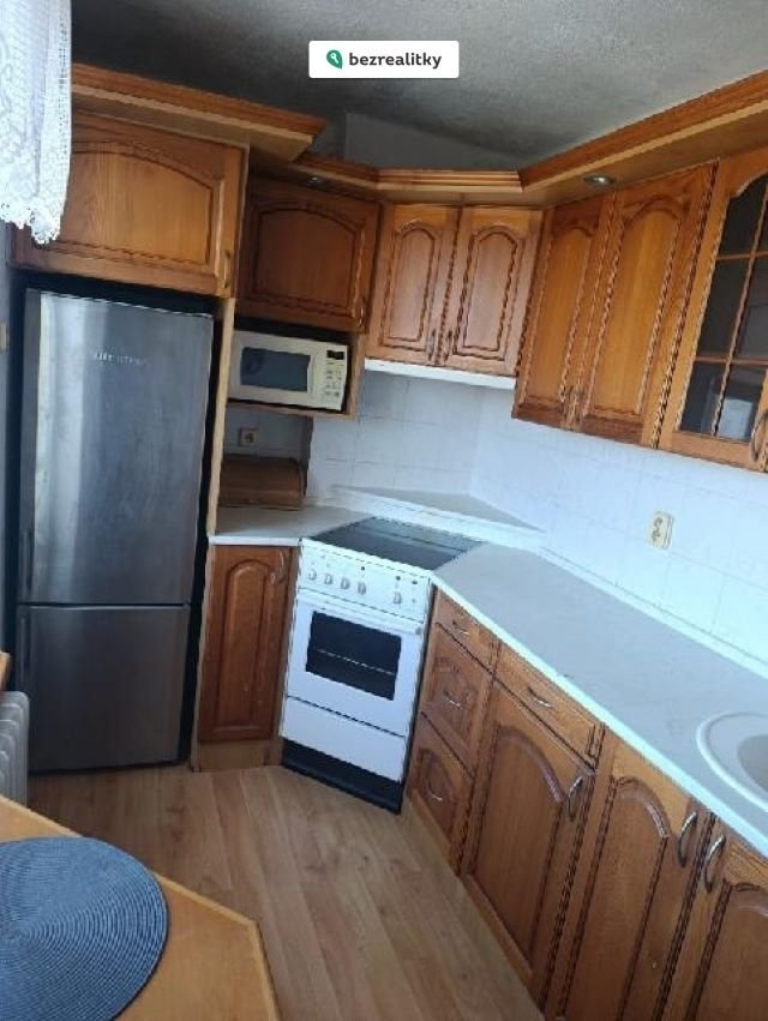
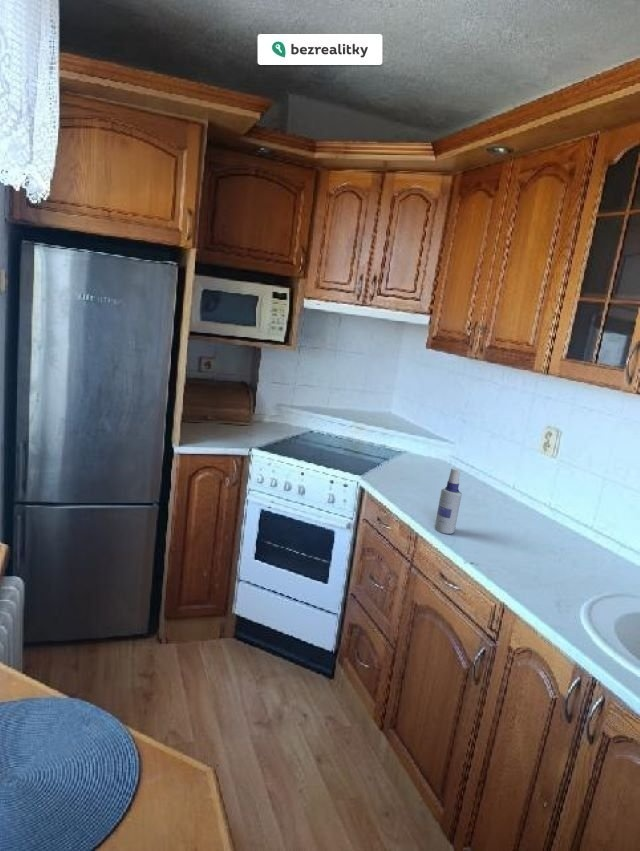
+ spray bottle [434,467,463,535]
